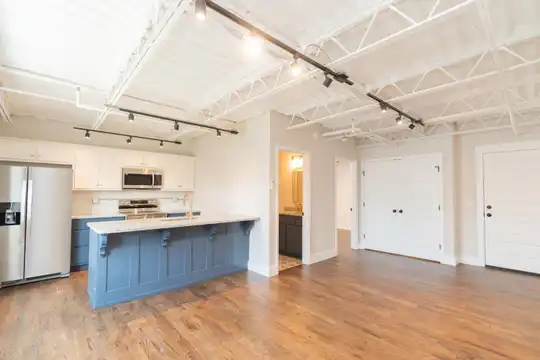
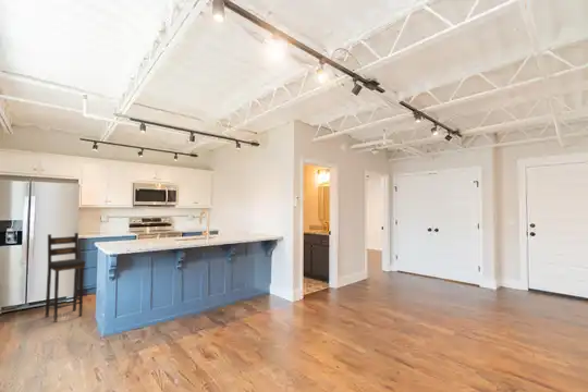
+ bar stool [45,232,87,323]
